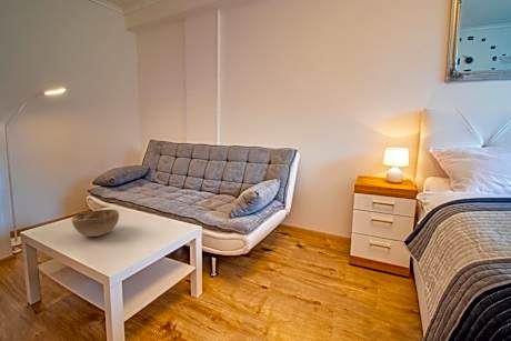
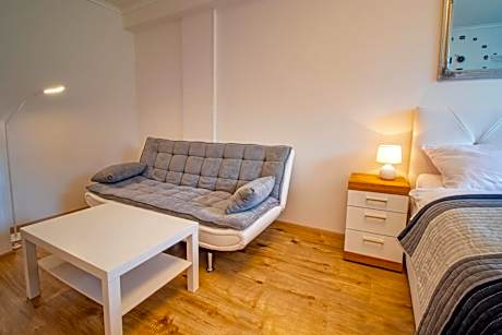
- decorative bowl [71,208,120,238]
